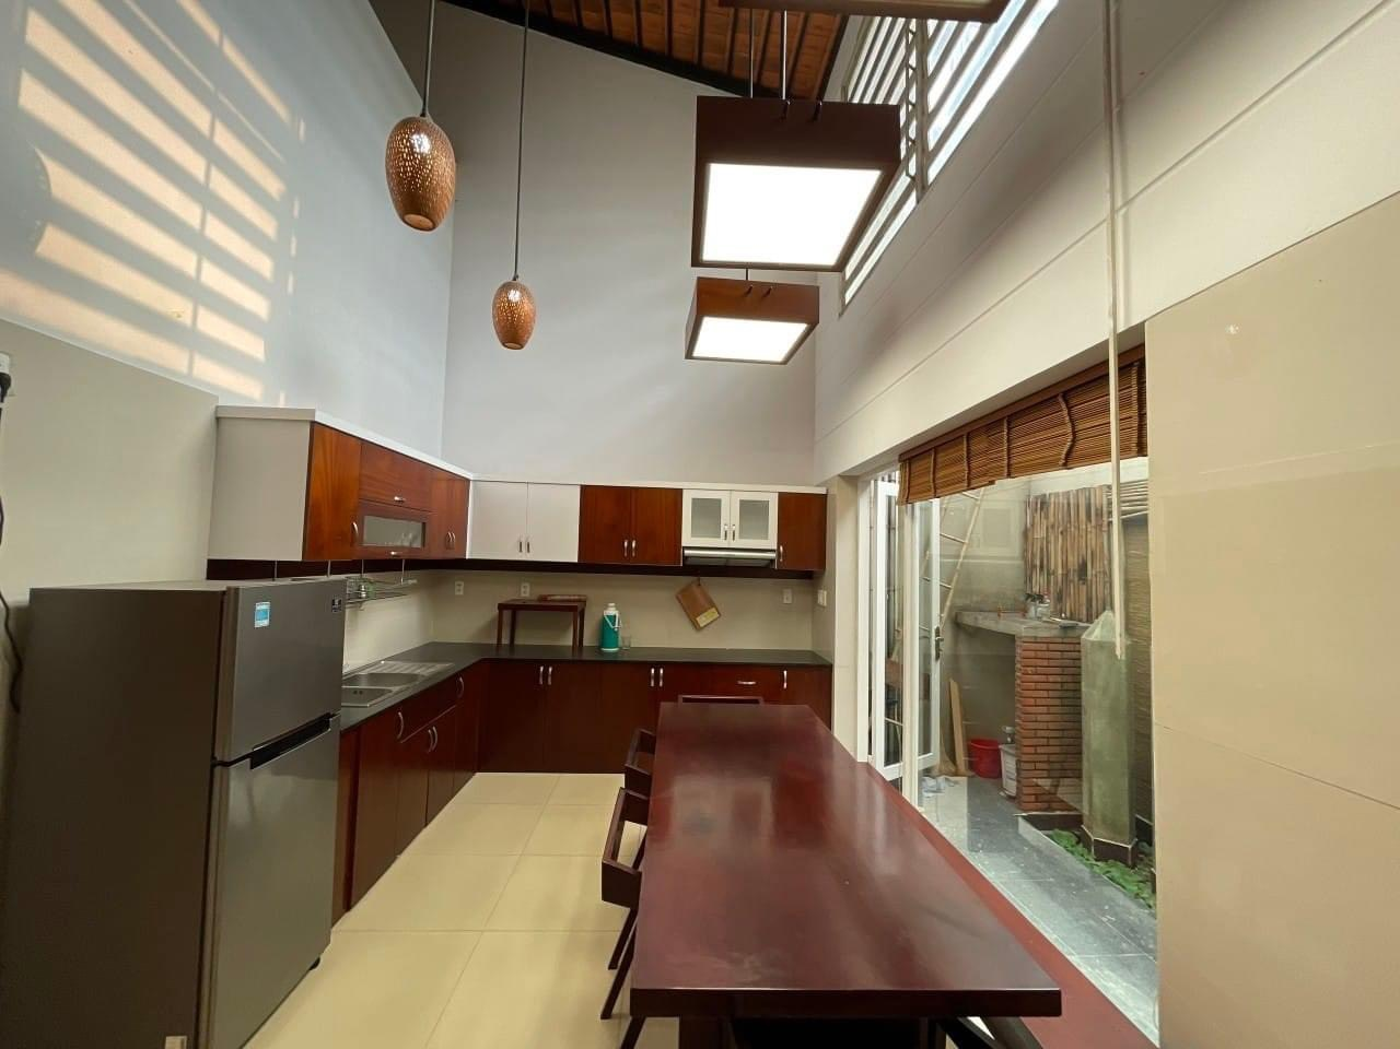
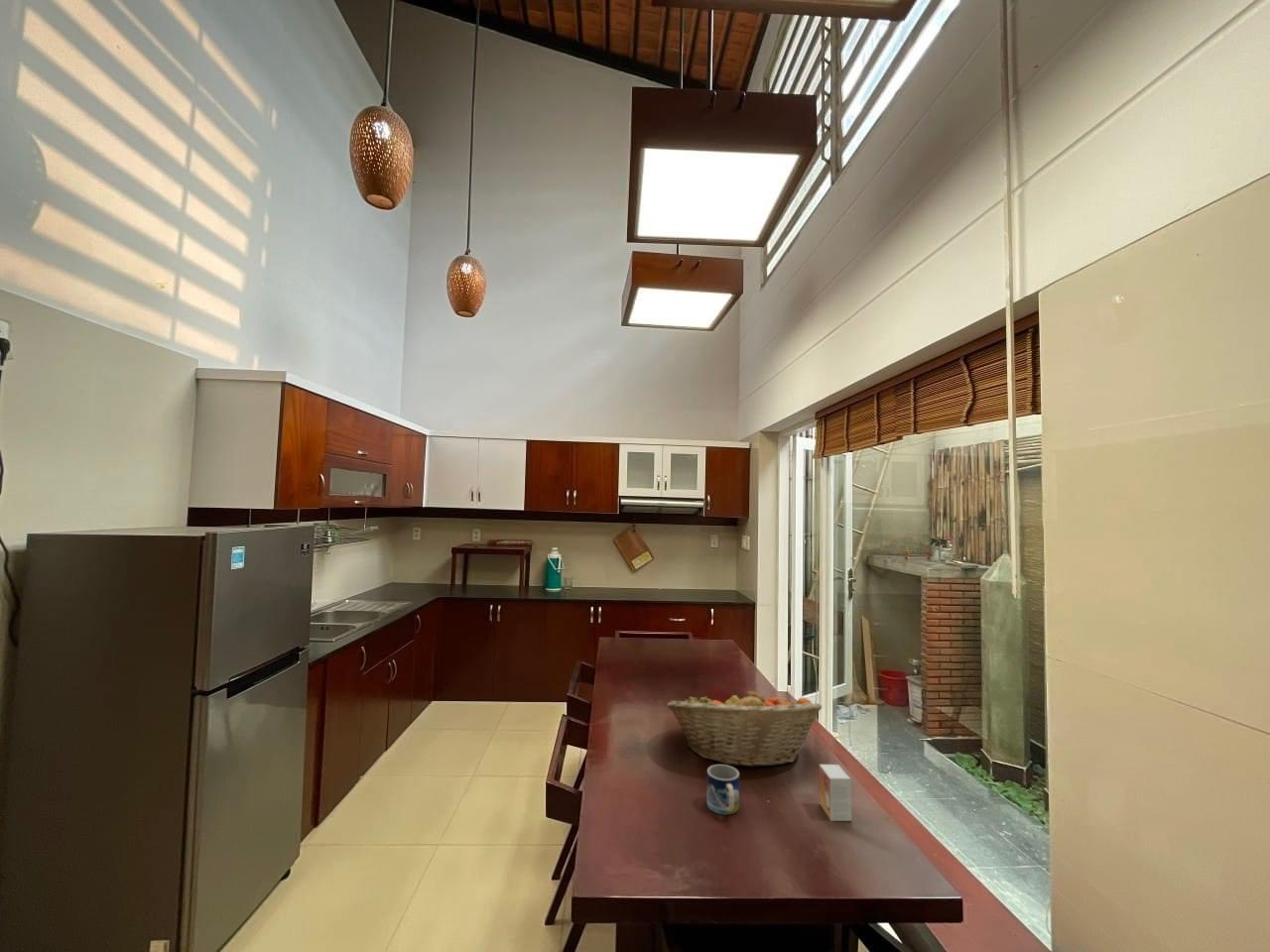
+ fruit basket [666,685,824,769]
+ mug [705,764,740,815]
+ small box [819,764,852,822]
